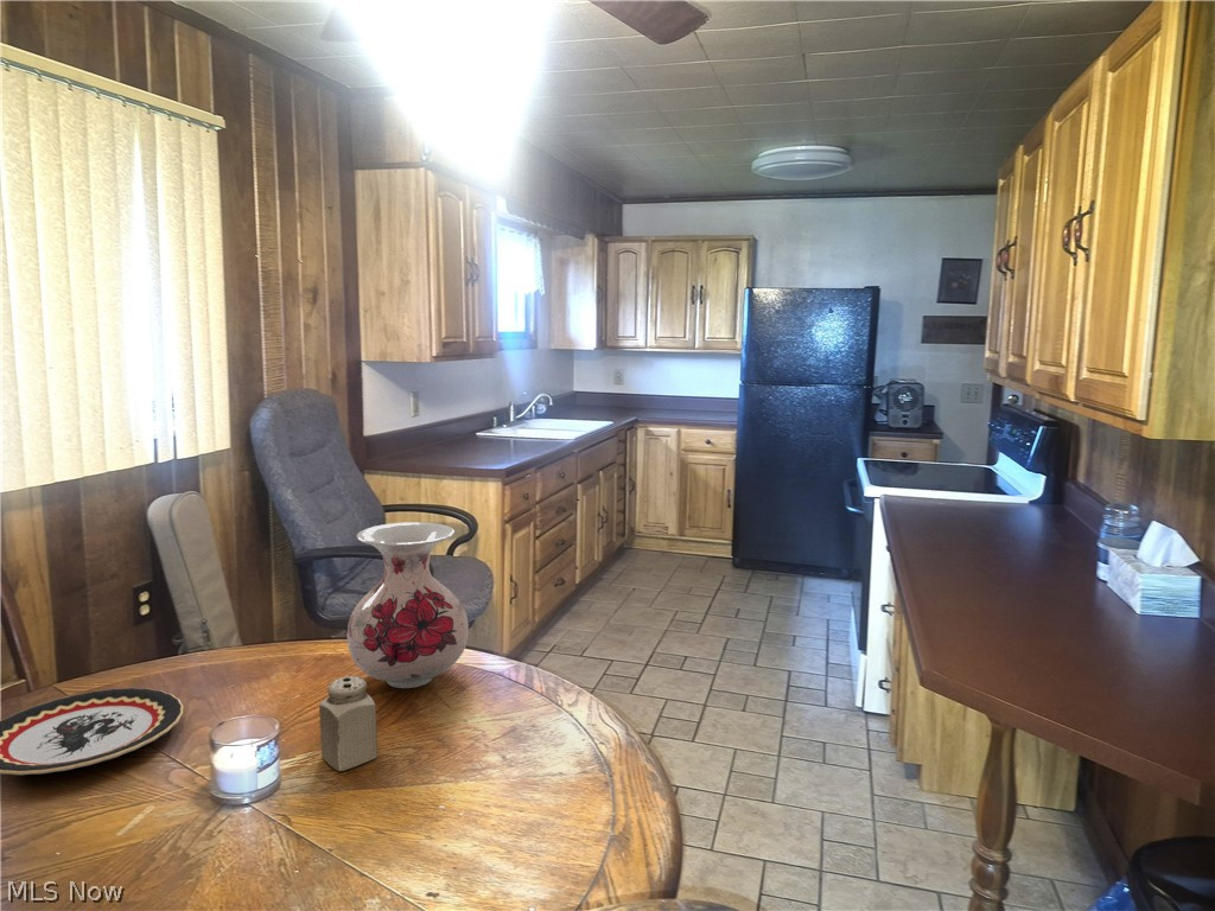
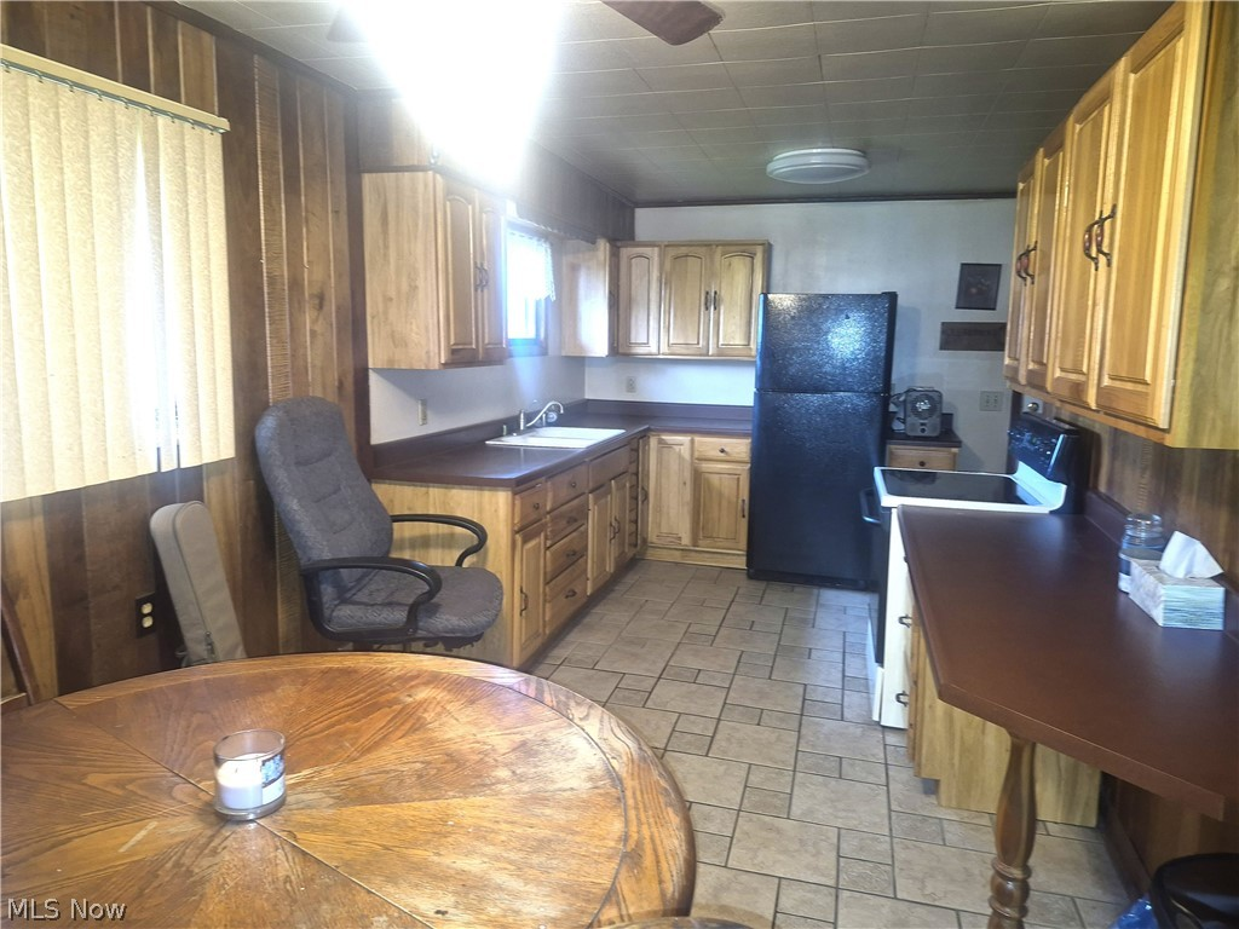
- salt shaker [318,675,379,772]
- vase [345,521,470,689]
- plate [0,687,184,776]
